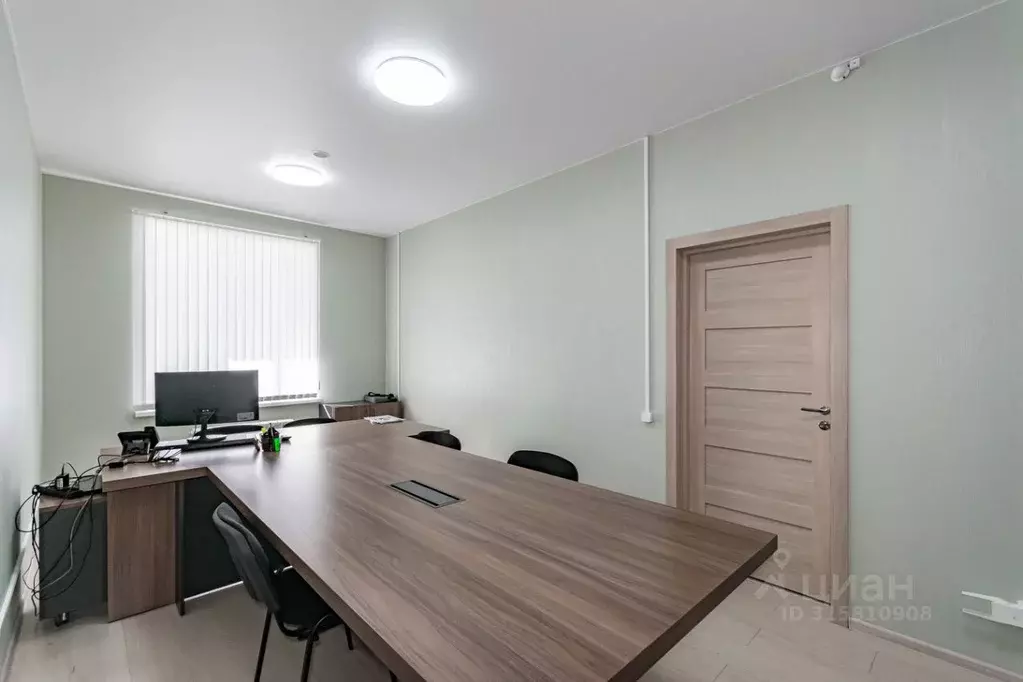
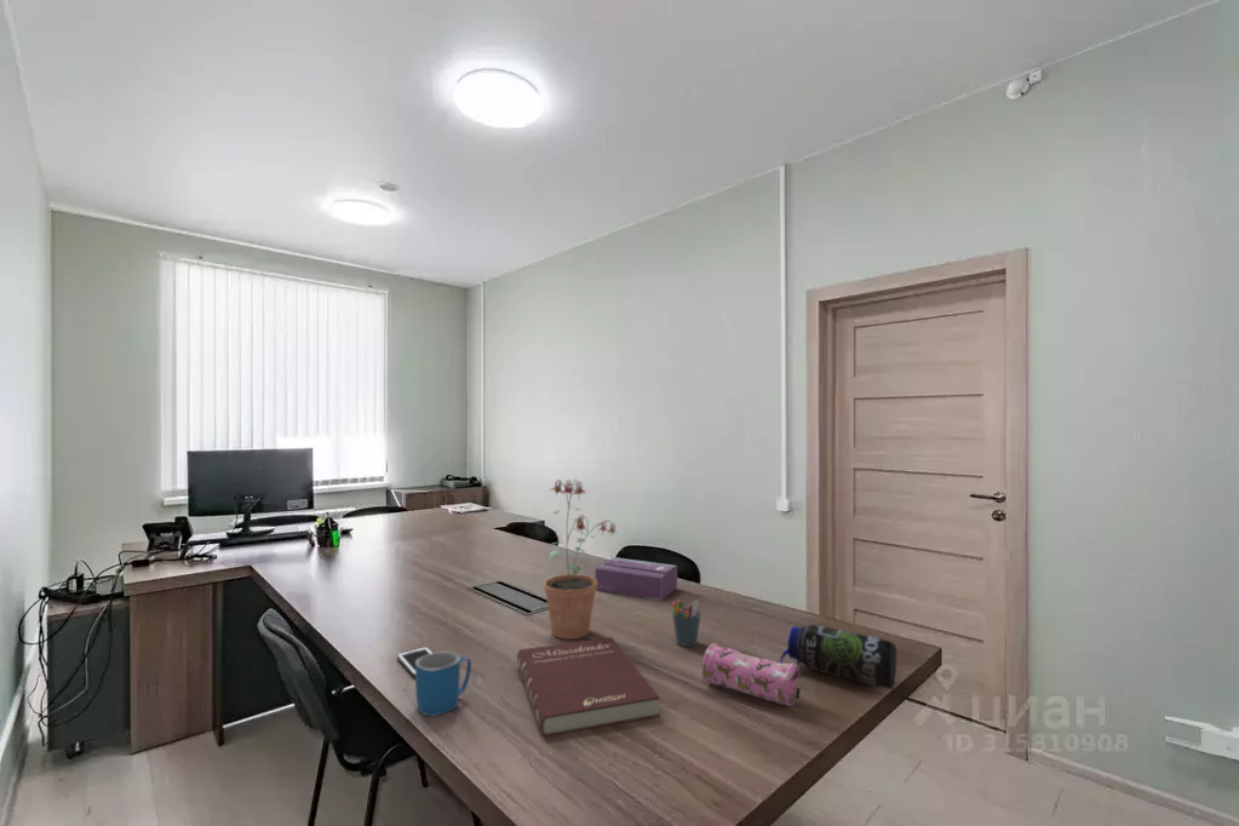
+ potted plant [543,477,616,641]
+ mug [414,650,472,718]
+ pen holder [671,598,702,648]
+ cell phone [396,646,434,678]
+ pencil case [701,642,801,707]
+ water bottle [779,623,899,690]
+ tissue box [595,556,678,602]
+ book [516,636,661,738]
